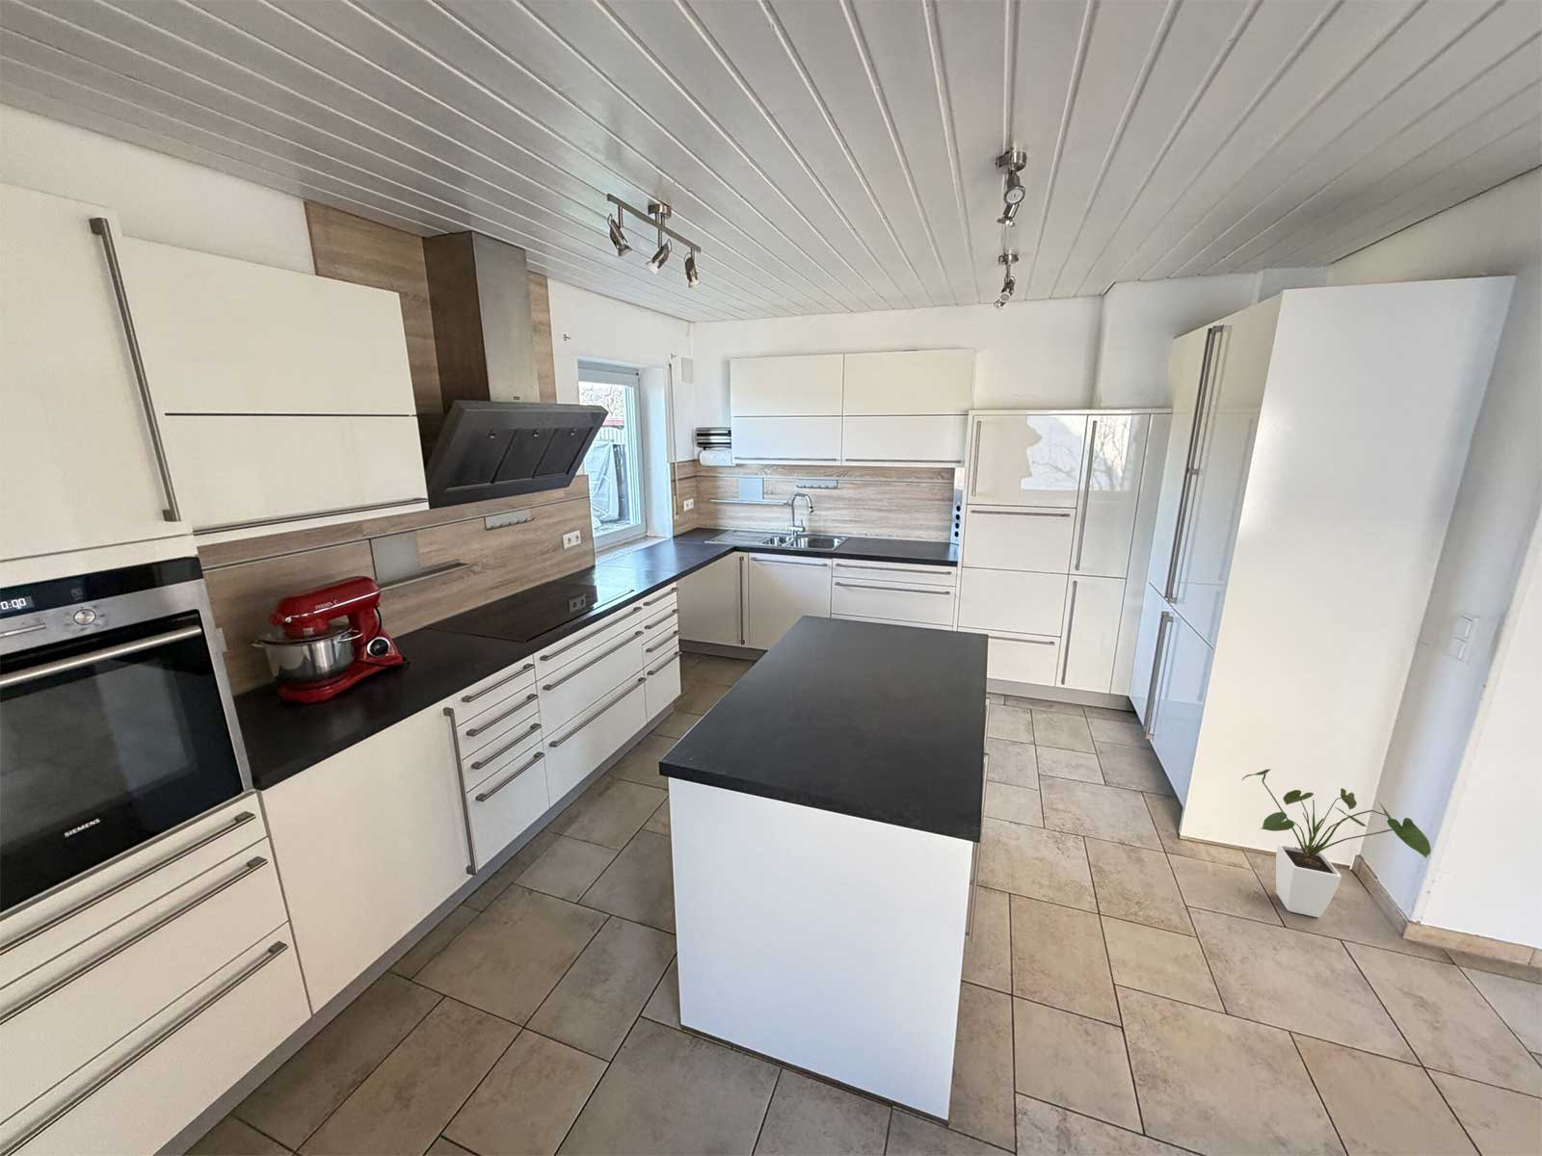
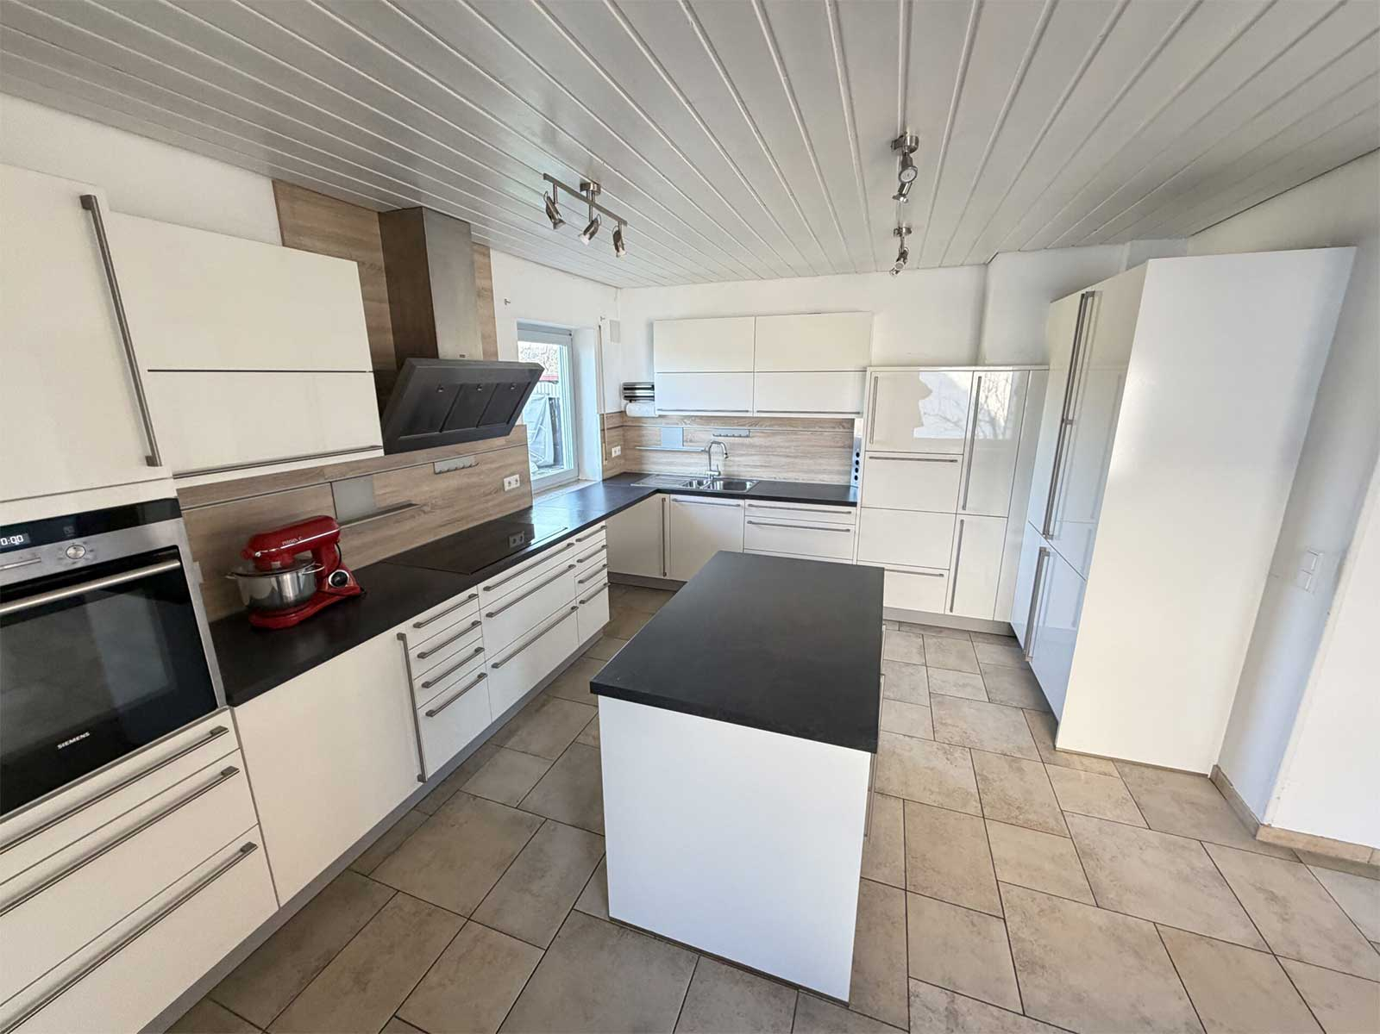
- house plant [1241,767,1433,918]
